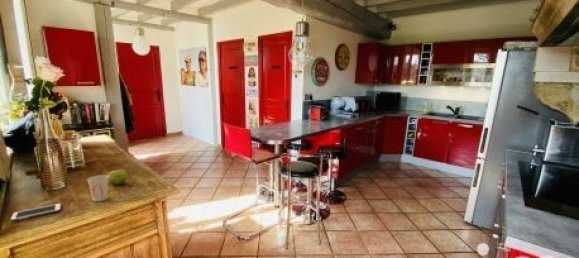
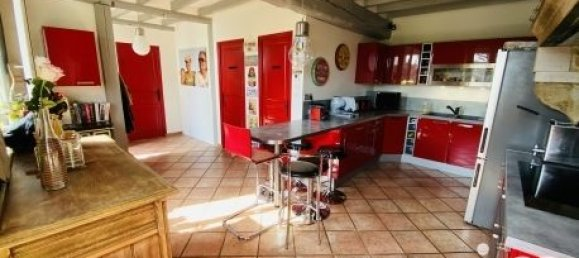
- fruit [107,168,128,186]
- cup [86,174,109,202]
- cell phone [9,202,62,223]
